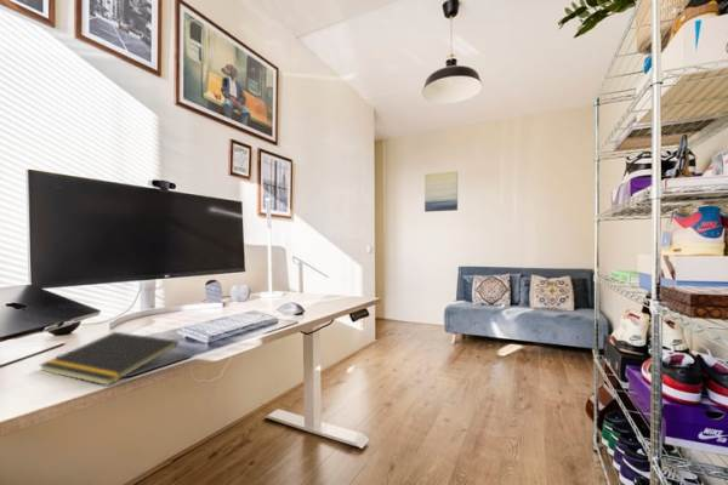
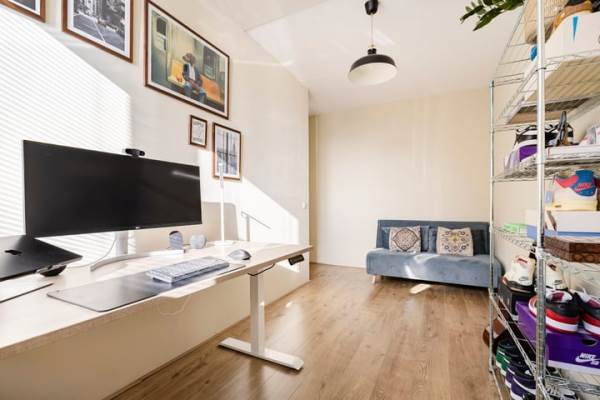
- notepad [38,331,180,387]
- wall art [423,170,459,213]
